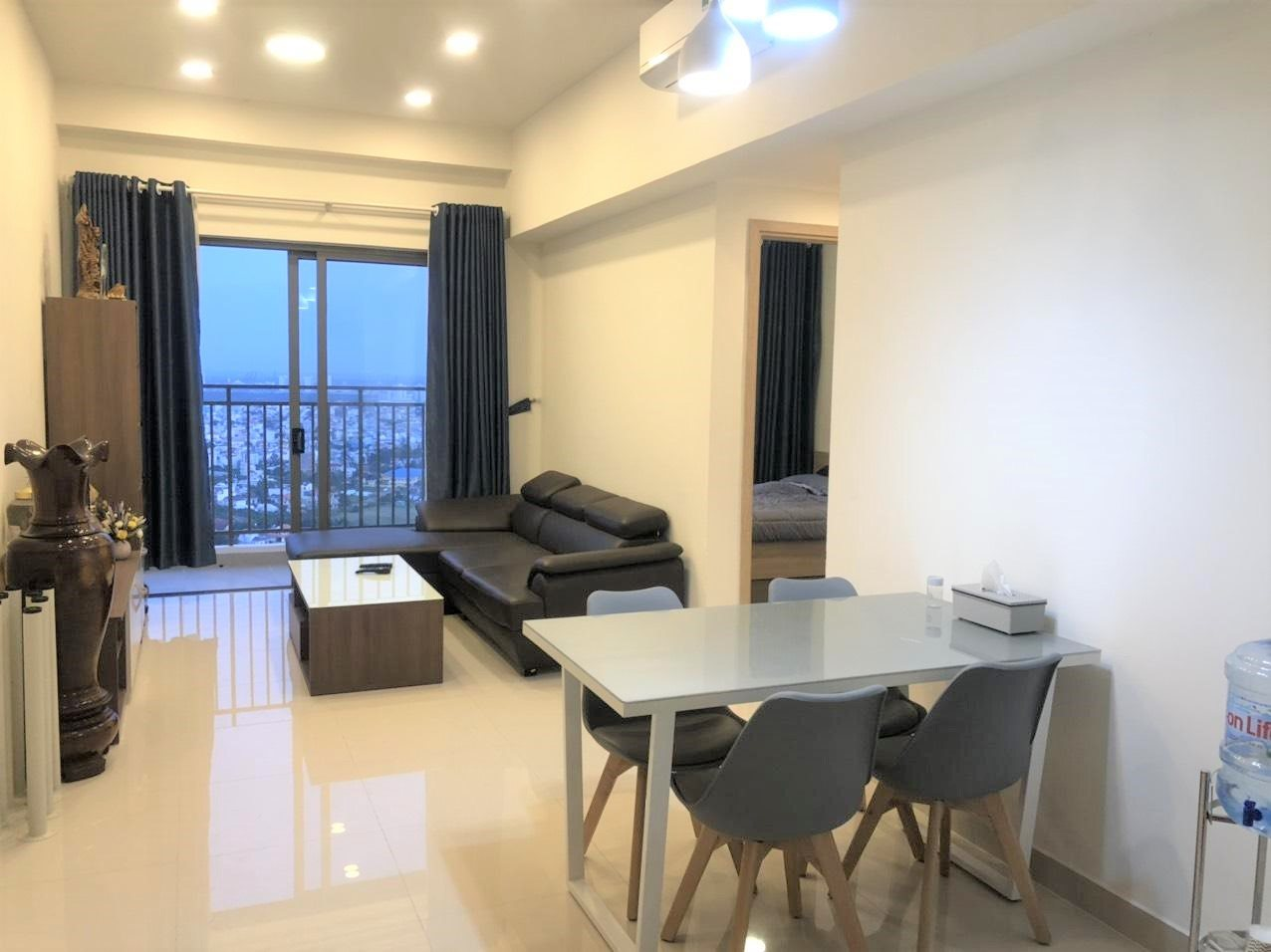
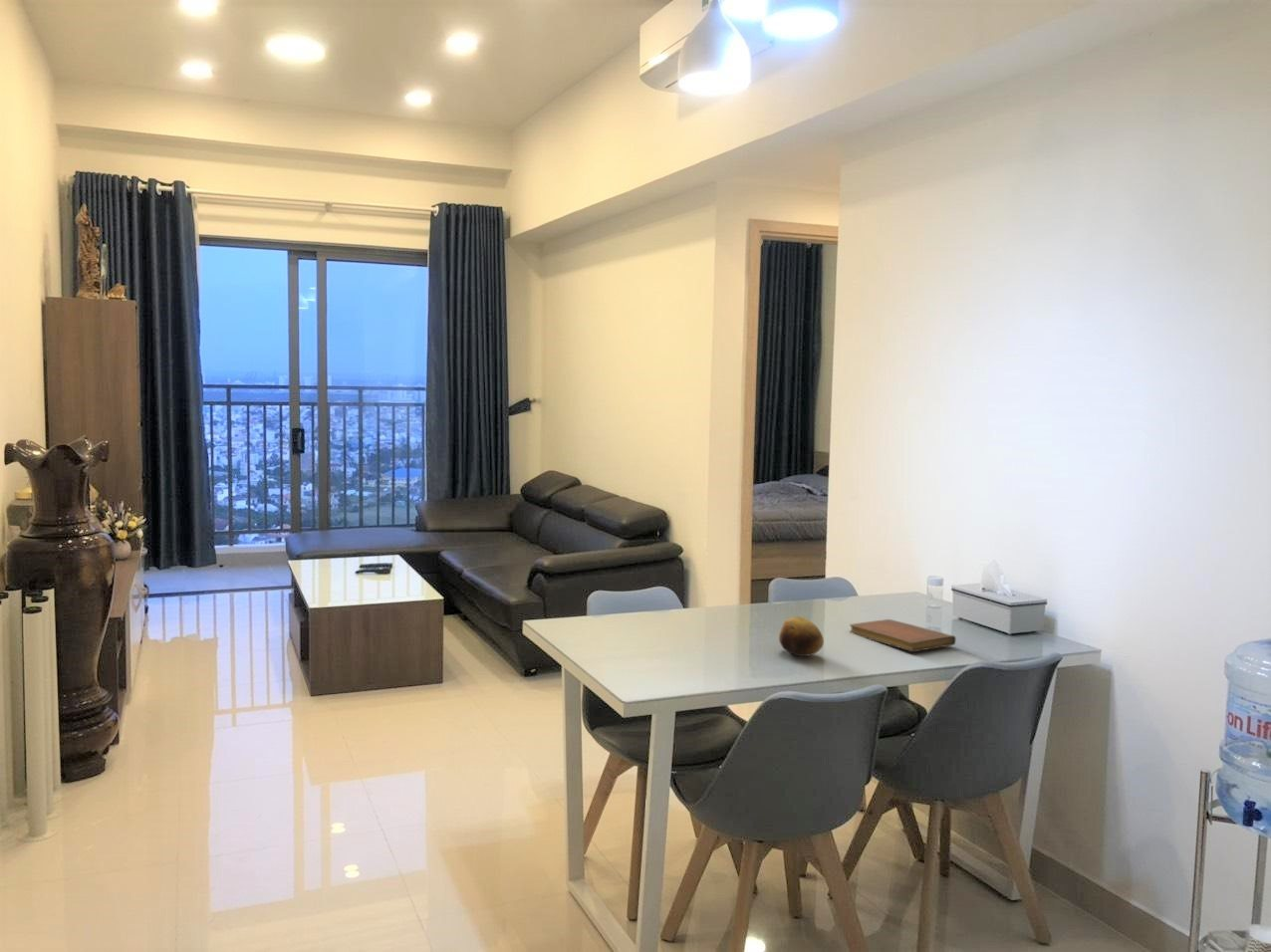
+ notebook [849,618,957,652]
+ fruit [778,615,825,657]
